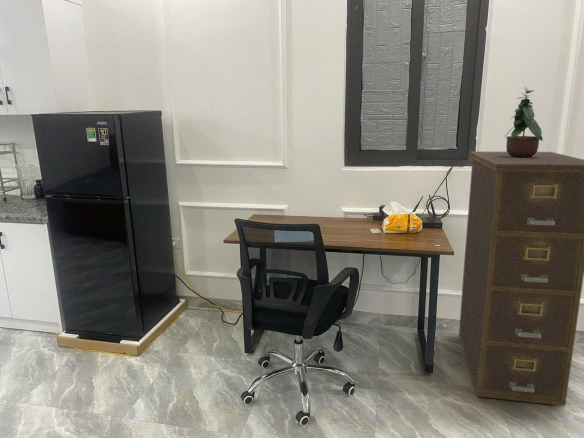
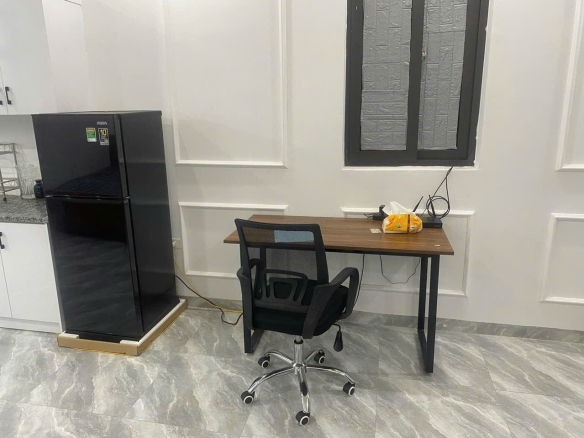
- potted plant [504,86,544,158]
- filing cabinet [458,151,584,407]
